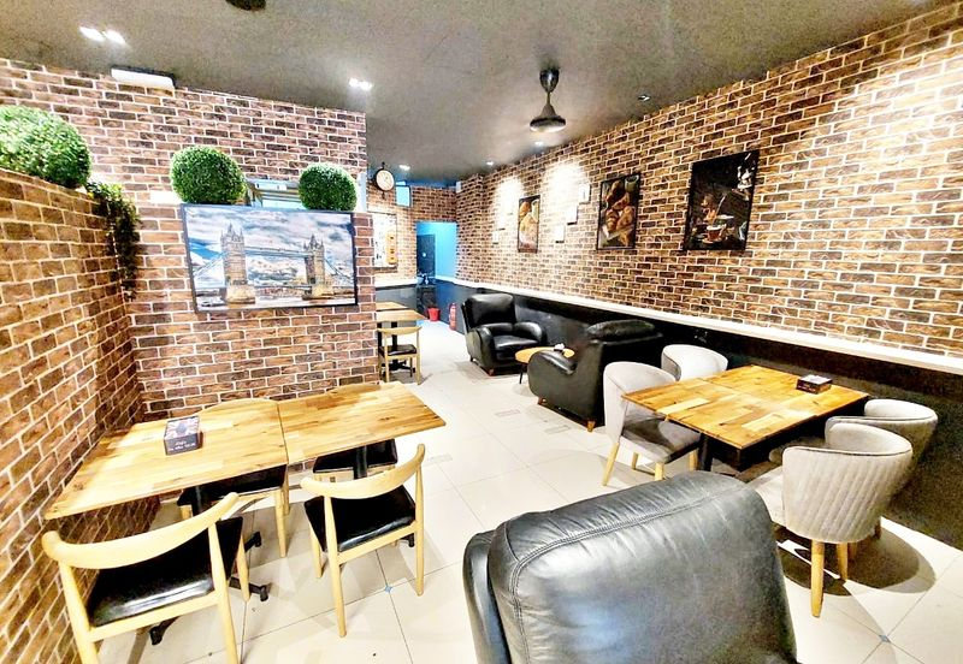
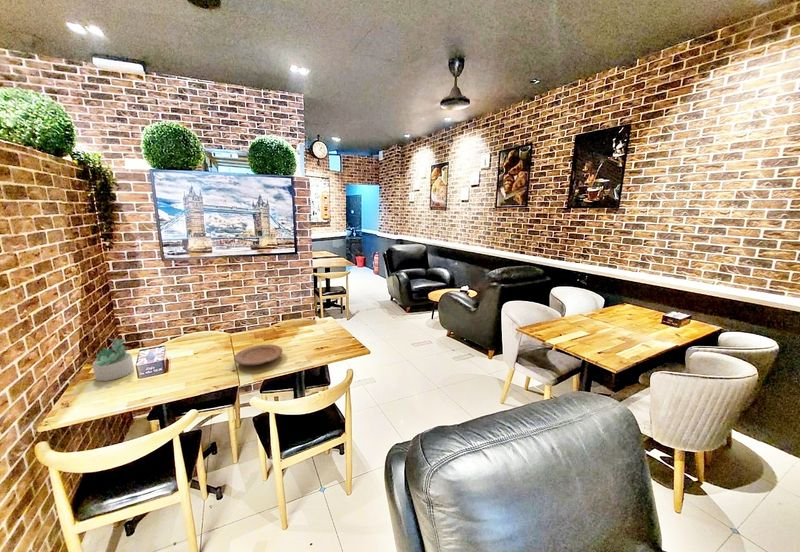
+ succulent plant [91,335,135,382]
+ plate [233,344,283,366]
